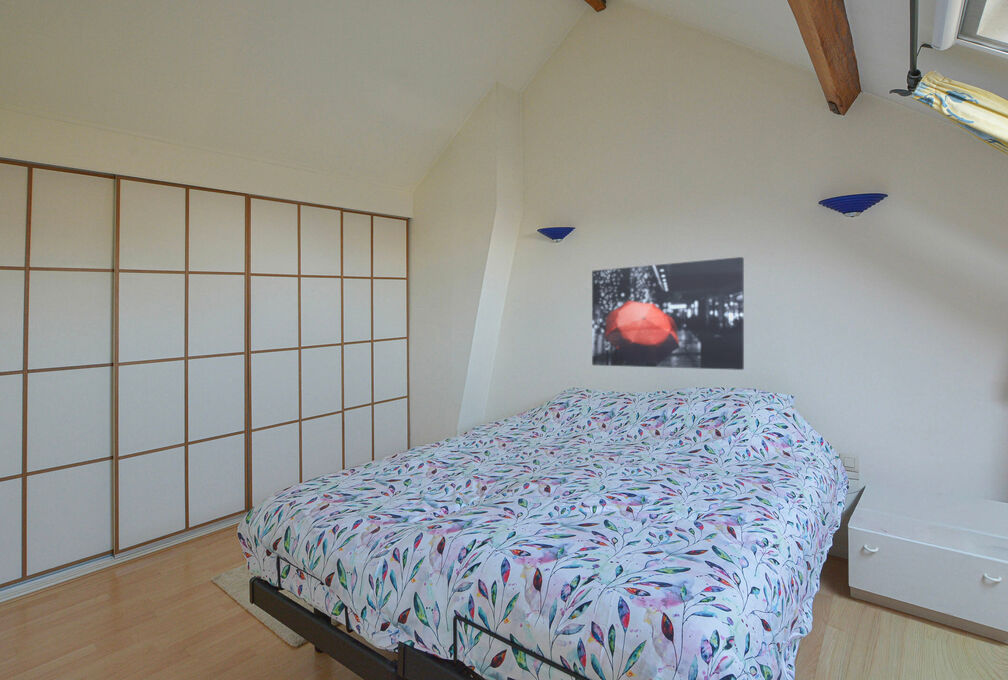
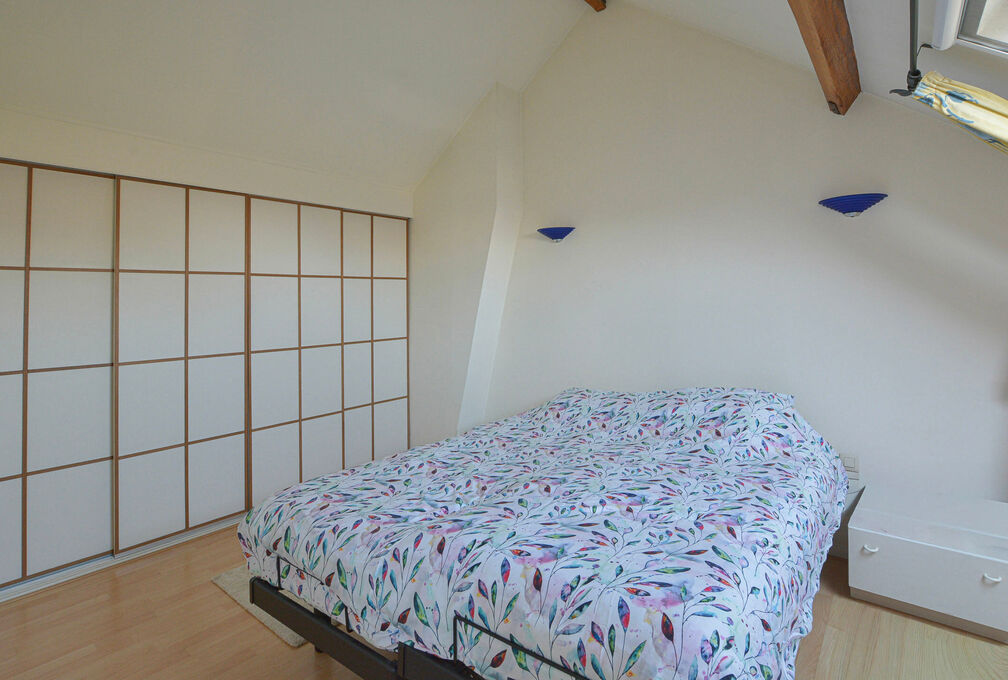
- wall art [591,256,745,371]
